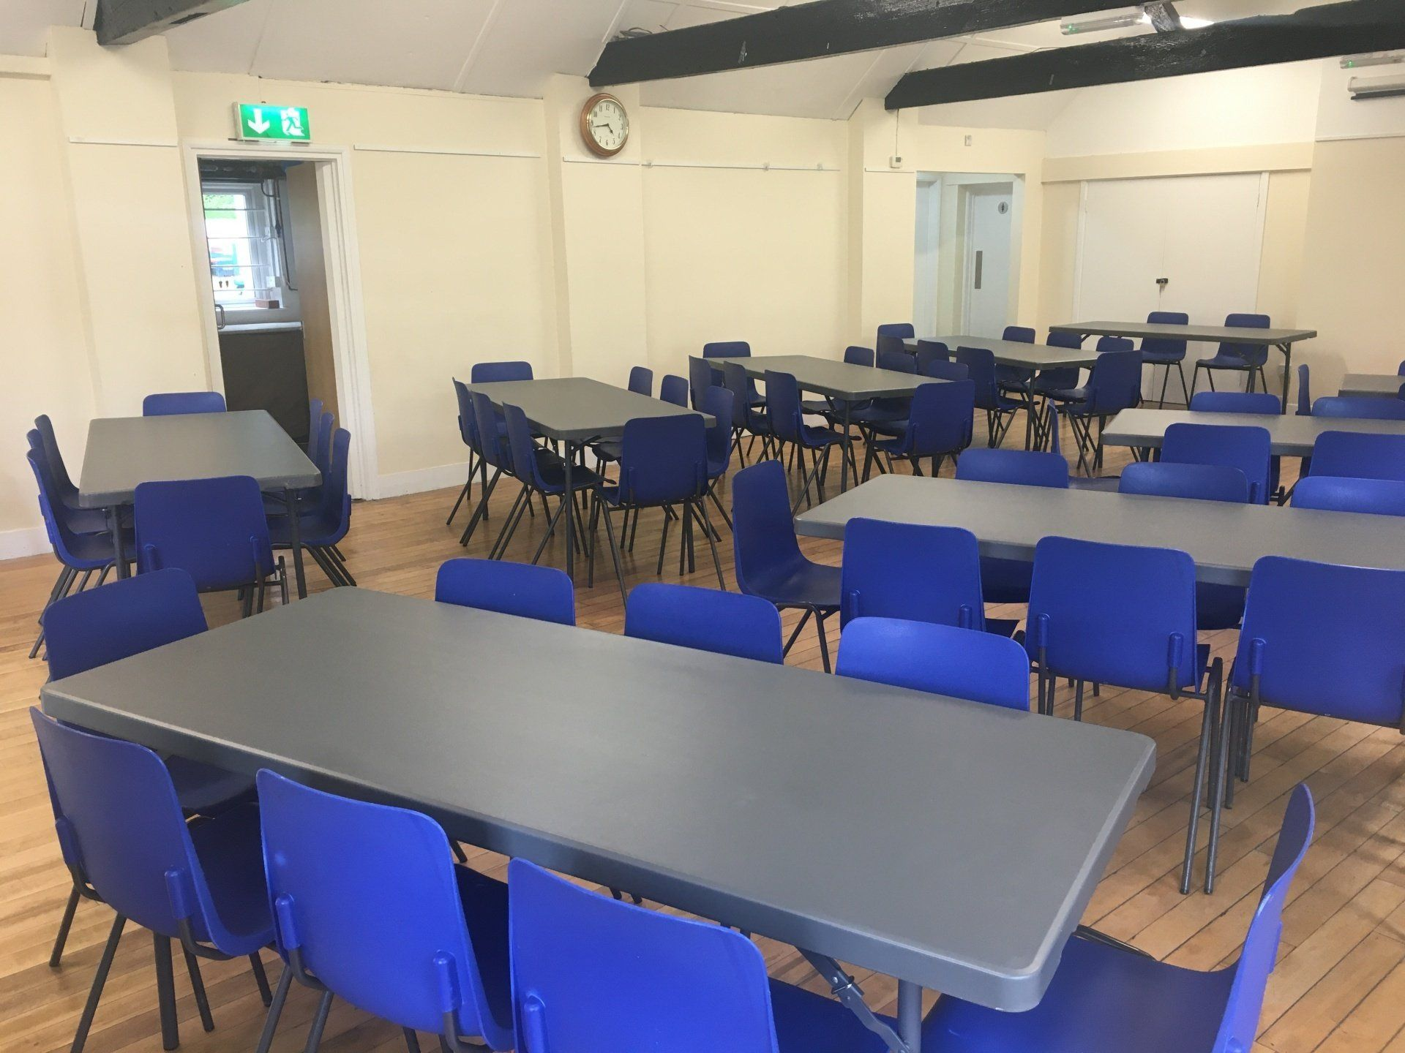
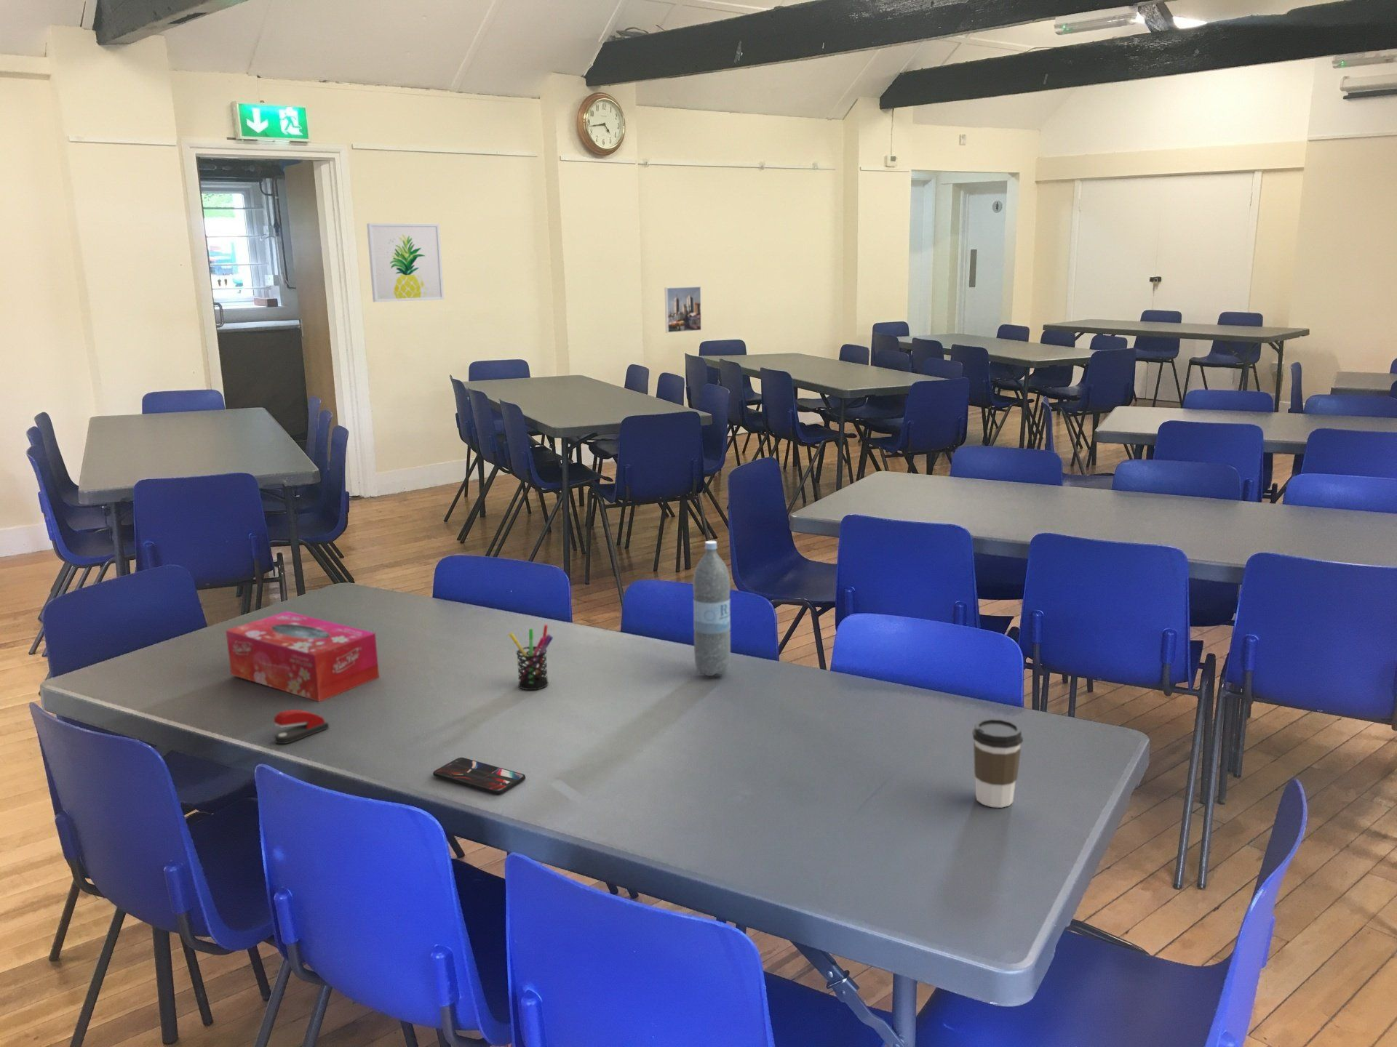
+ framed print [664,286,702,333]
+ smartphone [432,757,526,795]
+ tissue box [224,610,380,703]
+ wall art [366,222,444,302]
+ pen holder [508,624,553,691]
+ coffee cup [971,718,1024,808]
+ water bottle [692,540,732,676]
+ stapler [273,709,330,745]
